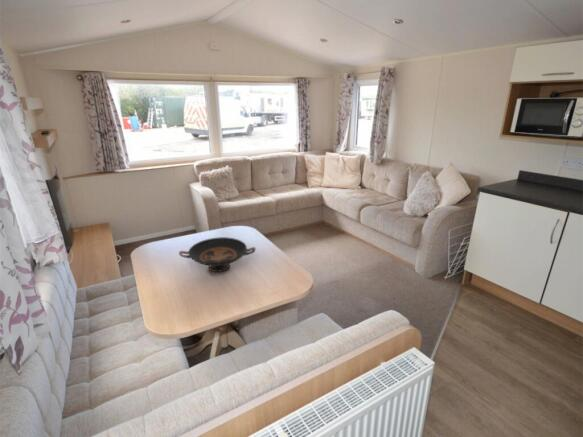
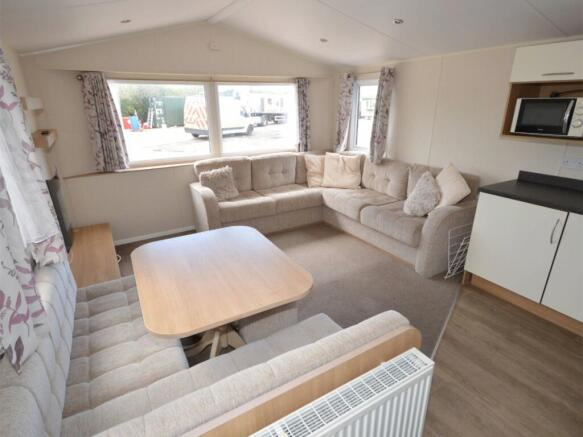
- decorative bowl [178,236,256,273]
